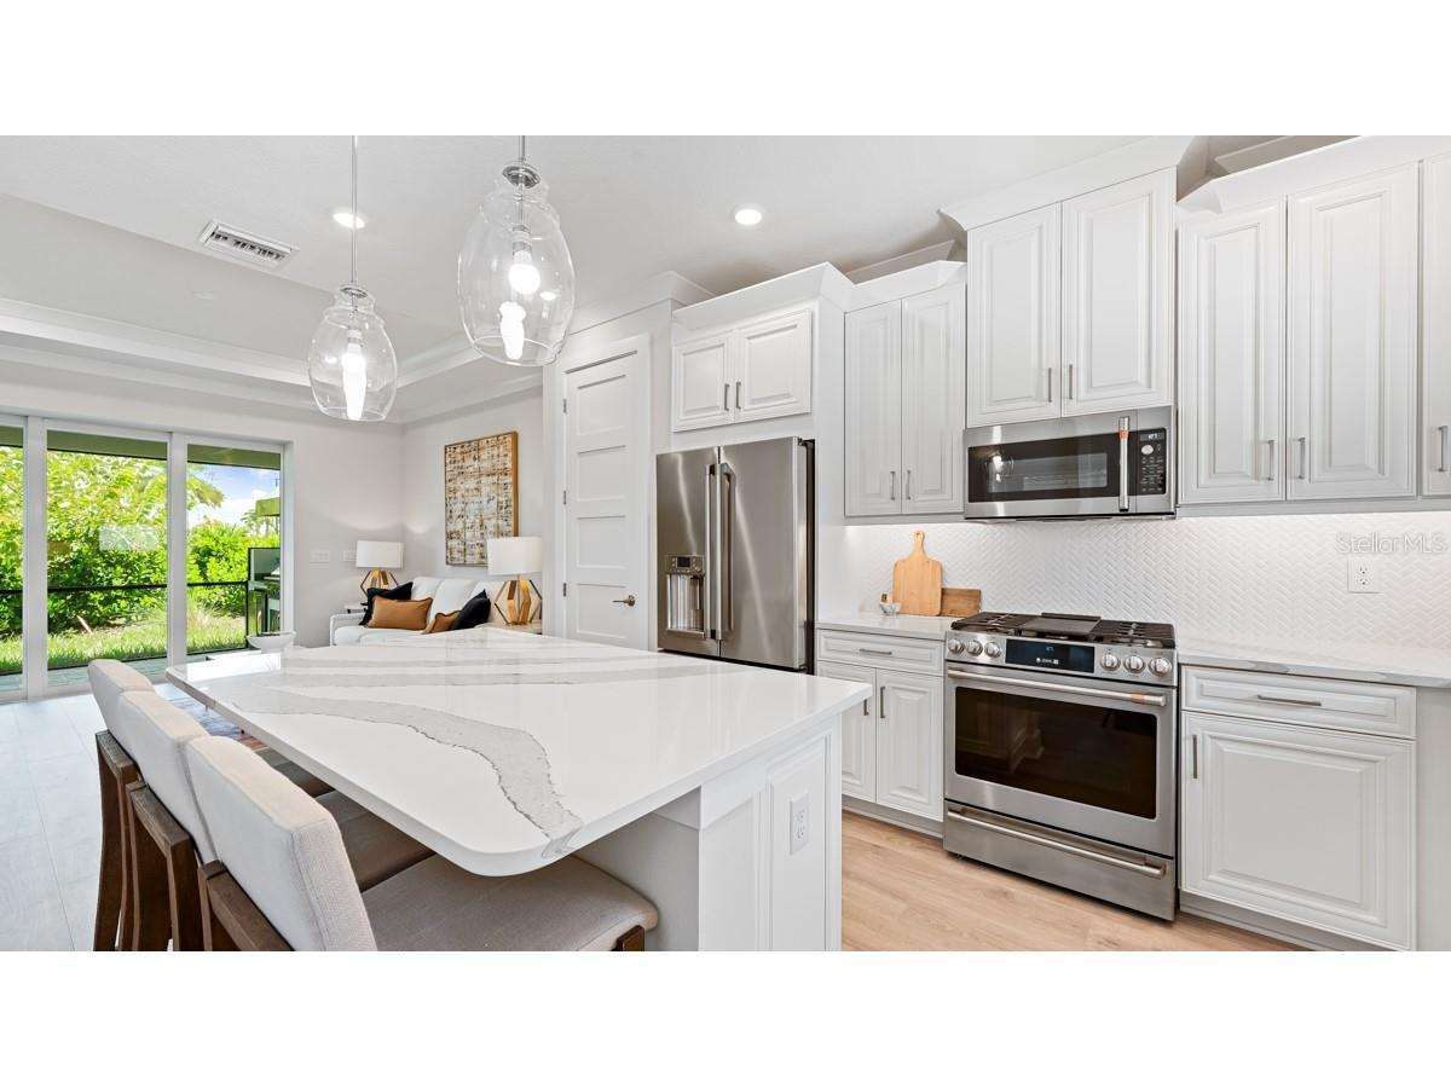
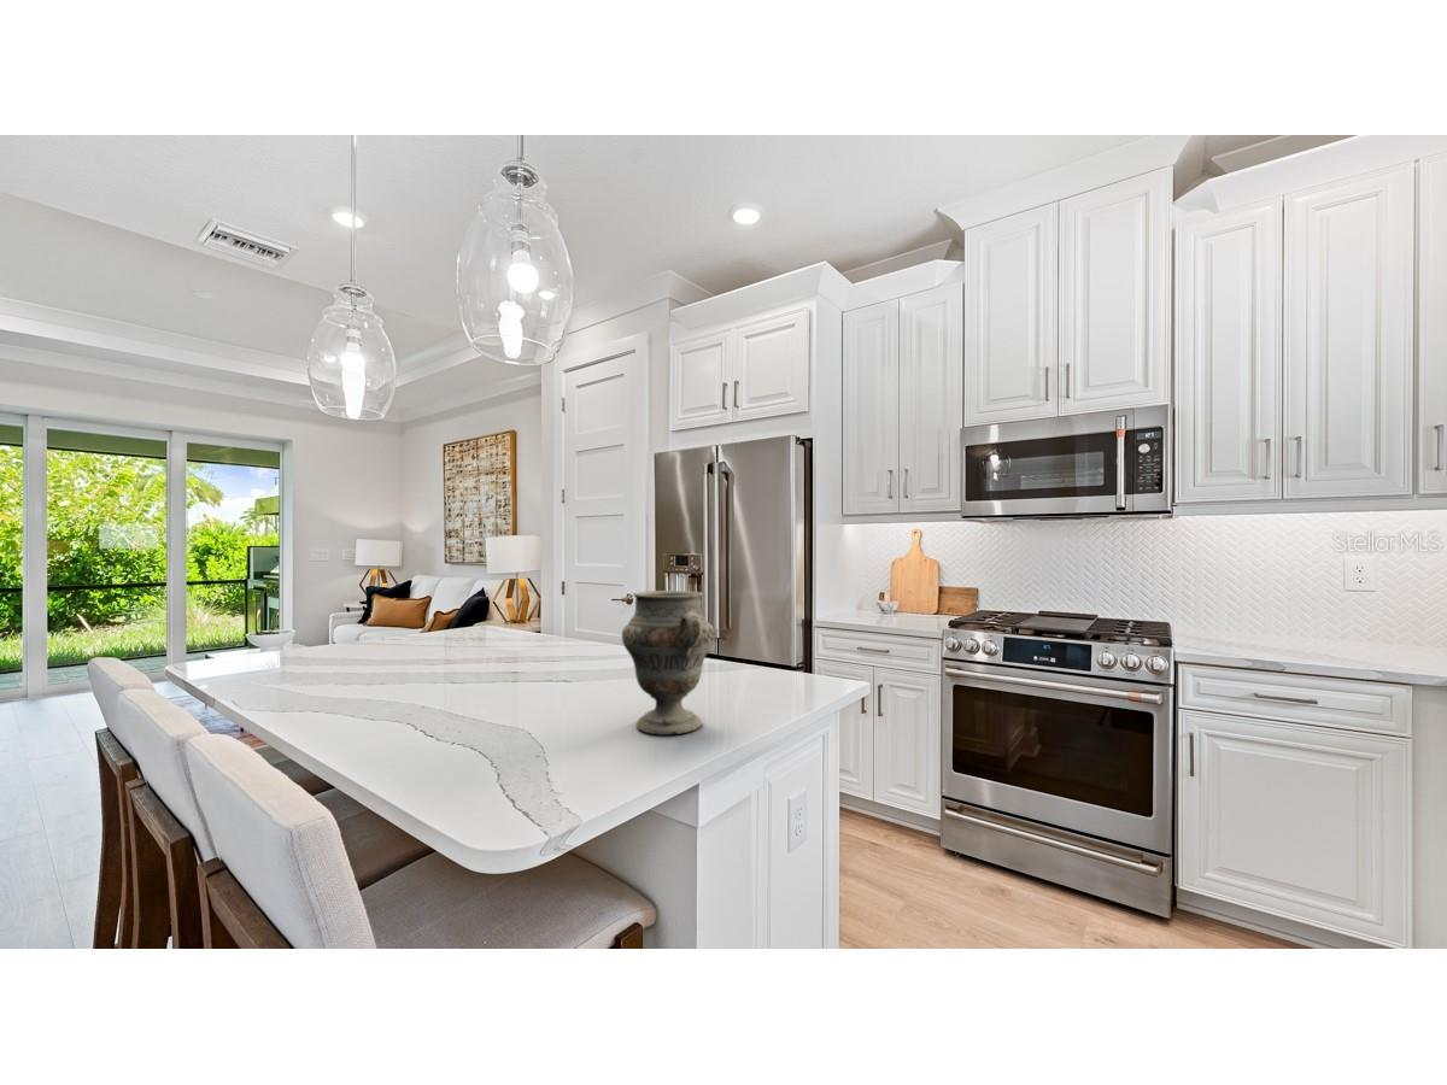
+ decorative vase [621,590,716,735]
